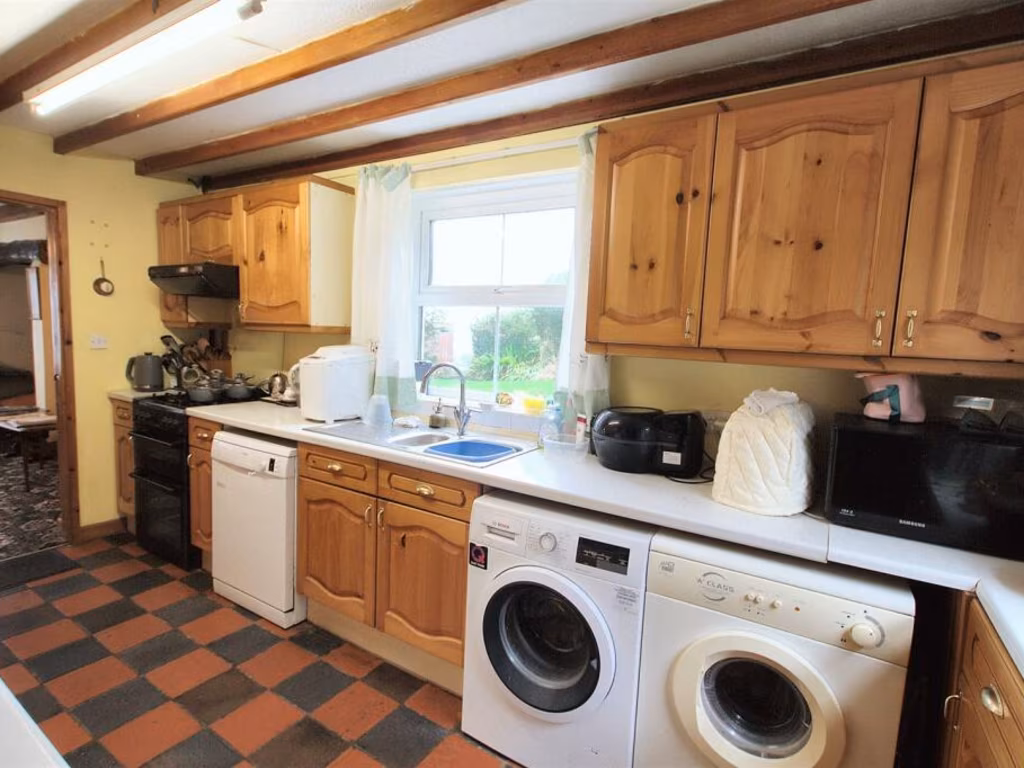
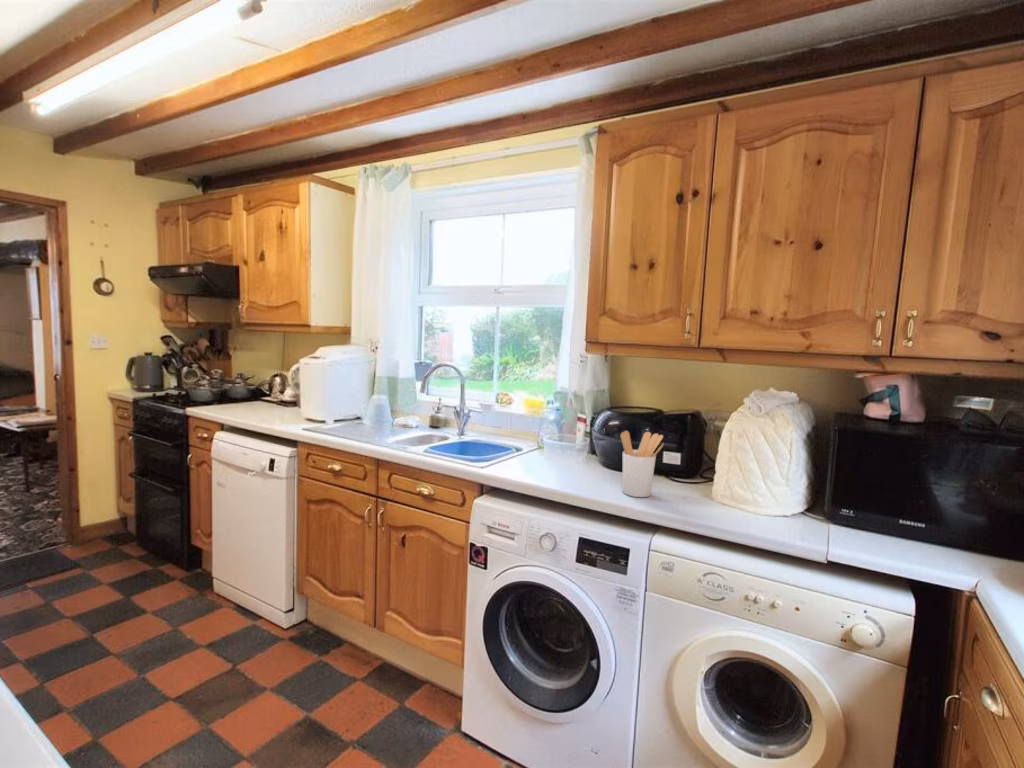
+ utensil holder [619,430,665,498]
